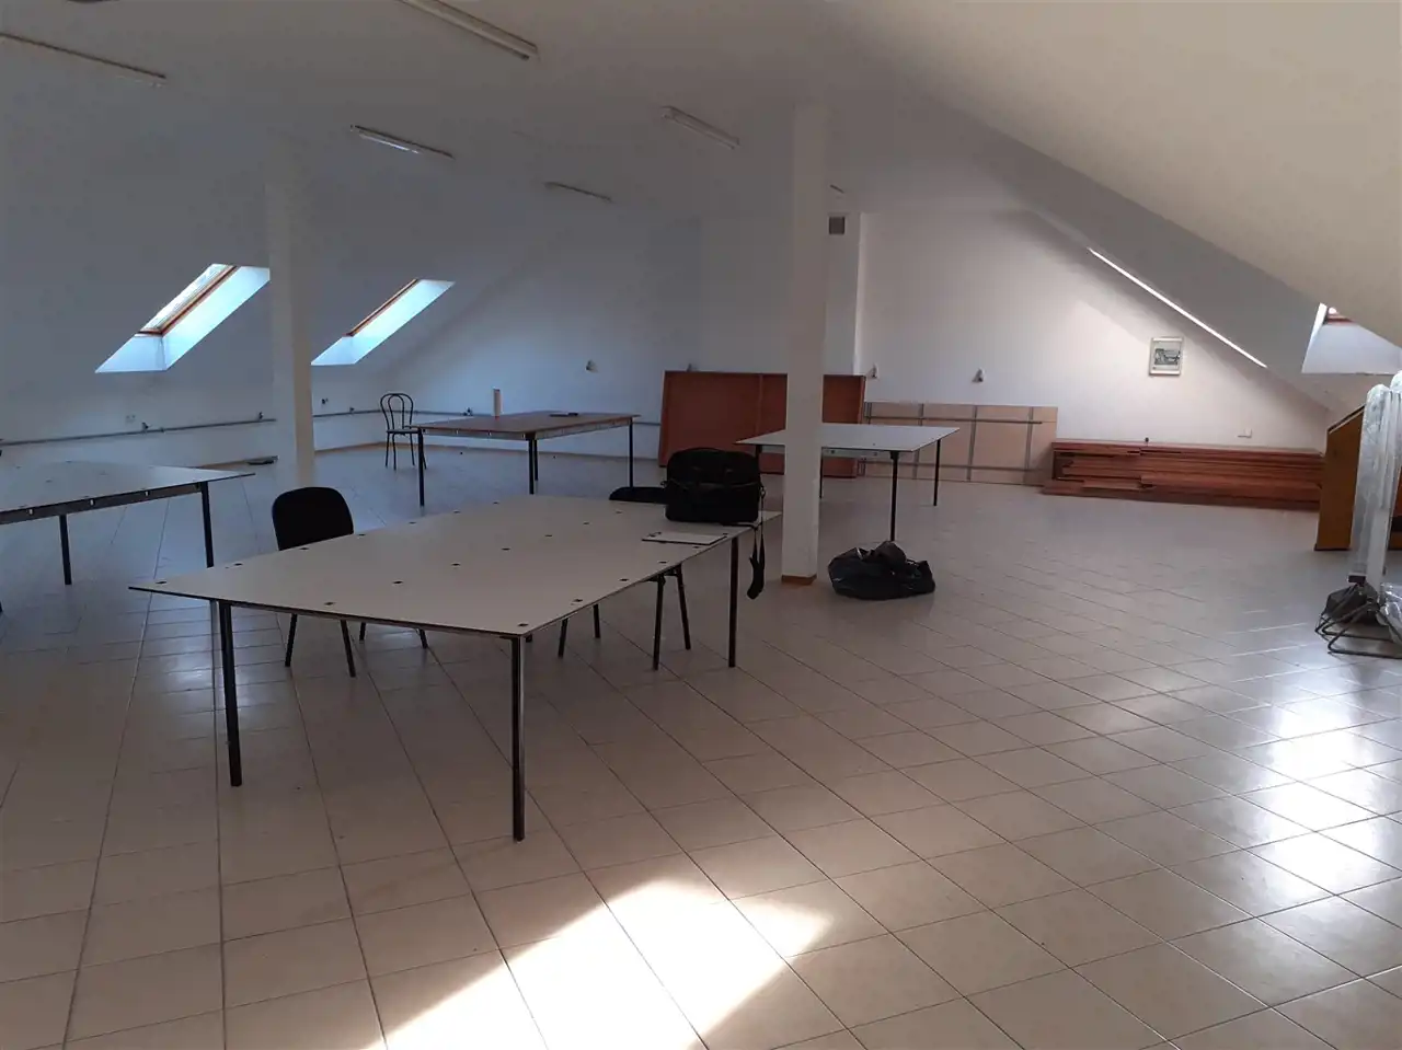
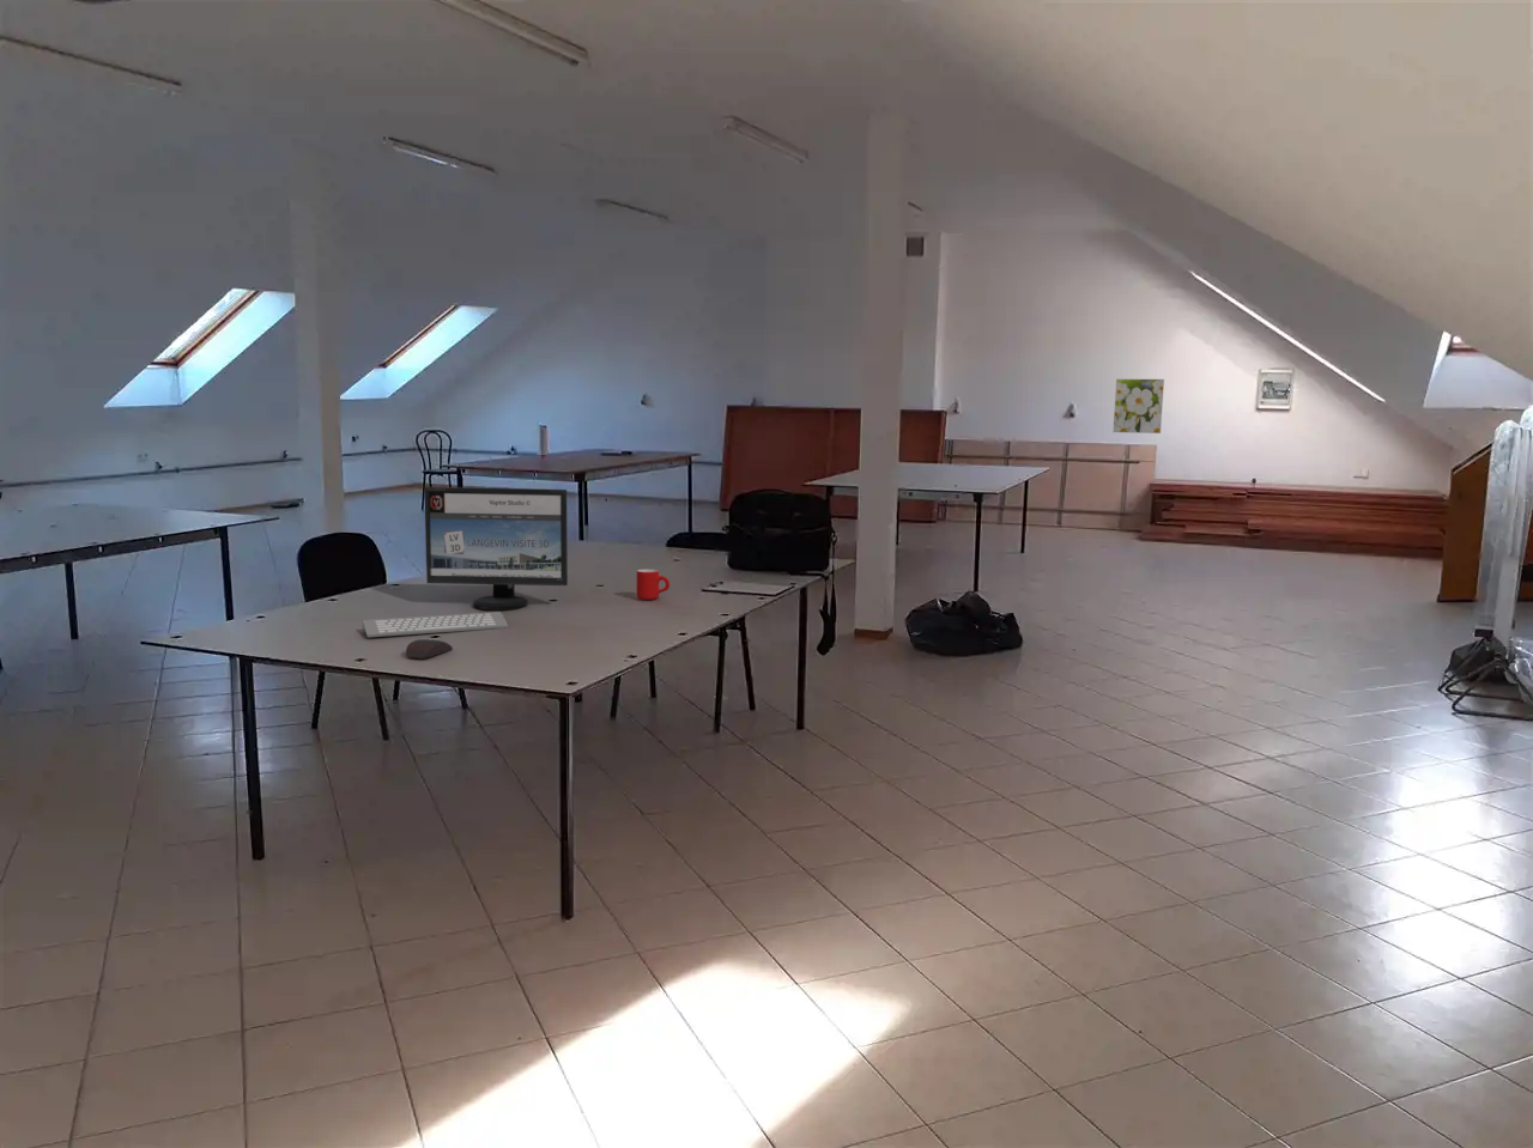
+ computer mouse [405,638,454,660]
+ computer monitor [423,486,569,610]
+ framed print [1111,379,1165,434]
+ computer keyboard [362,610,509,638]
+ mug [636,569,671,601]
